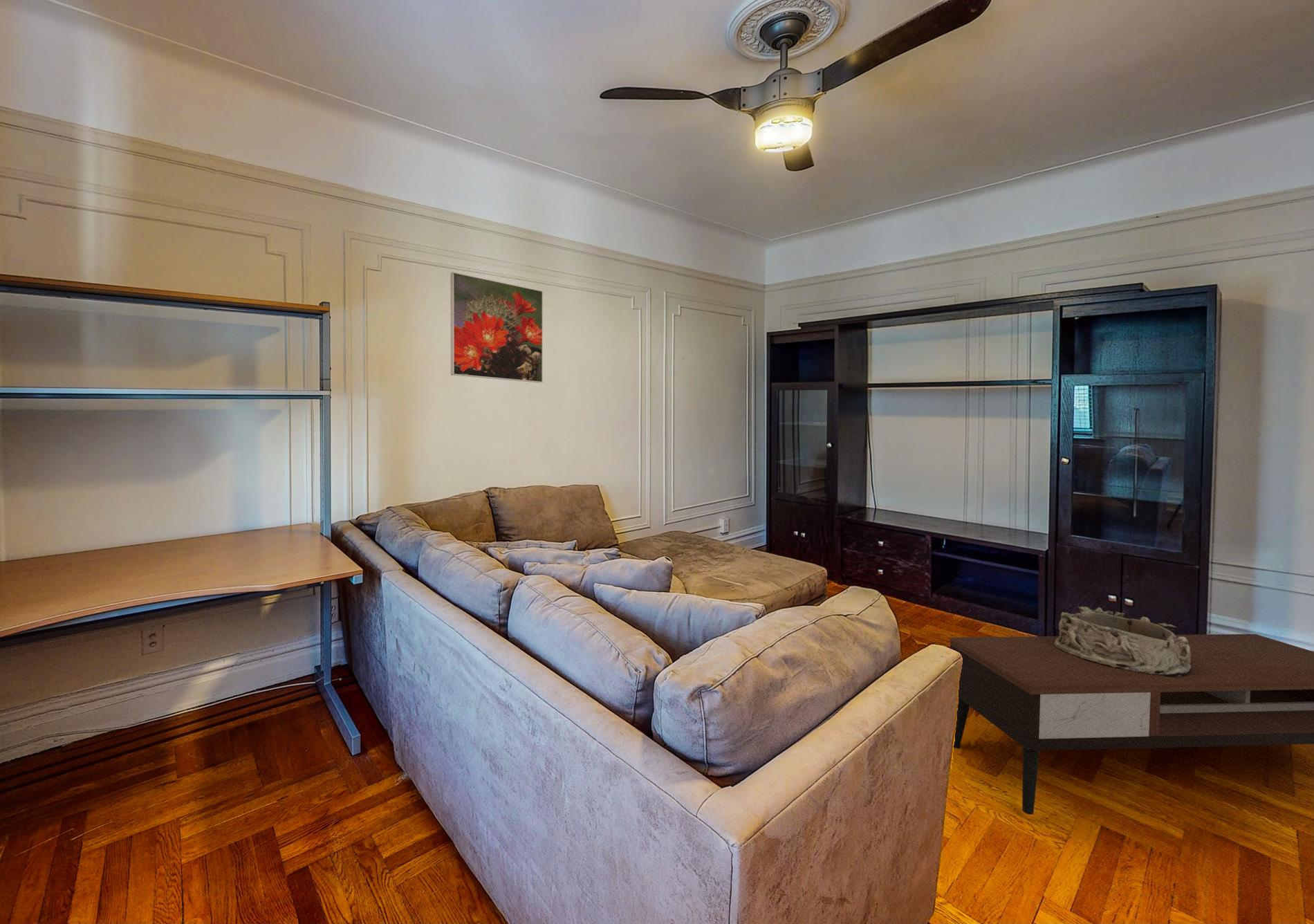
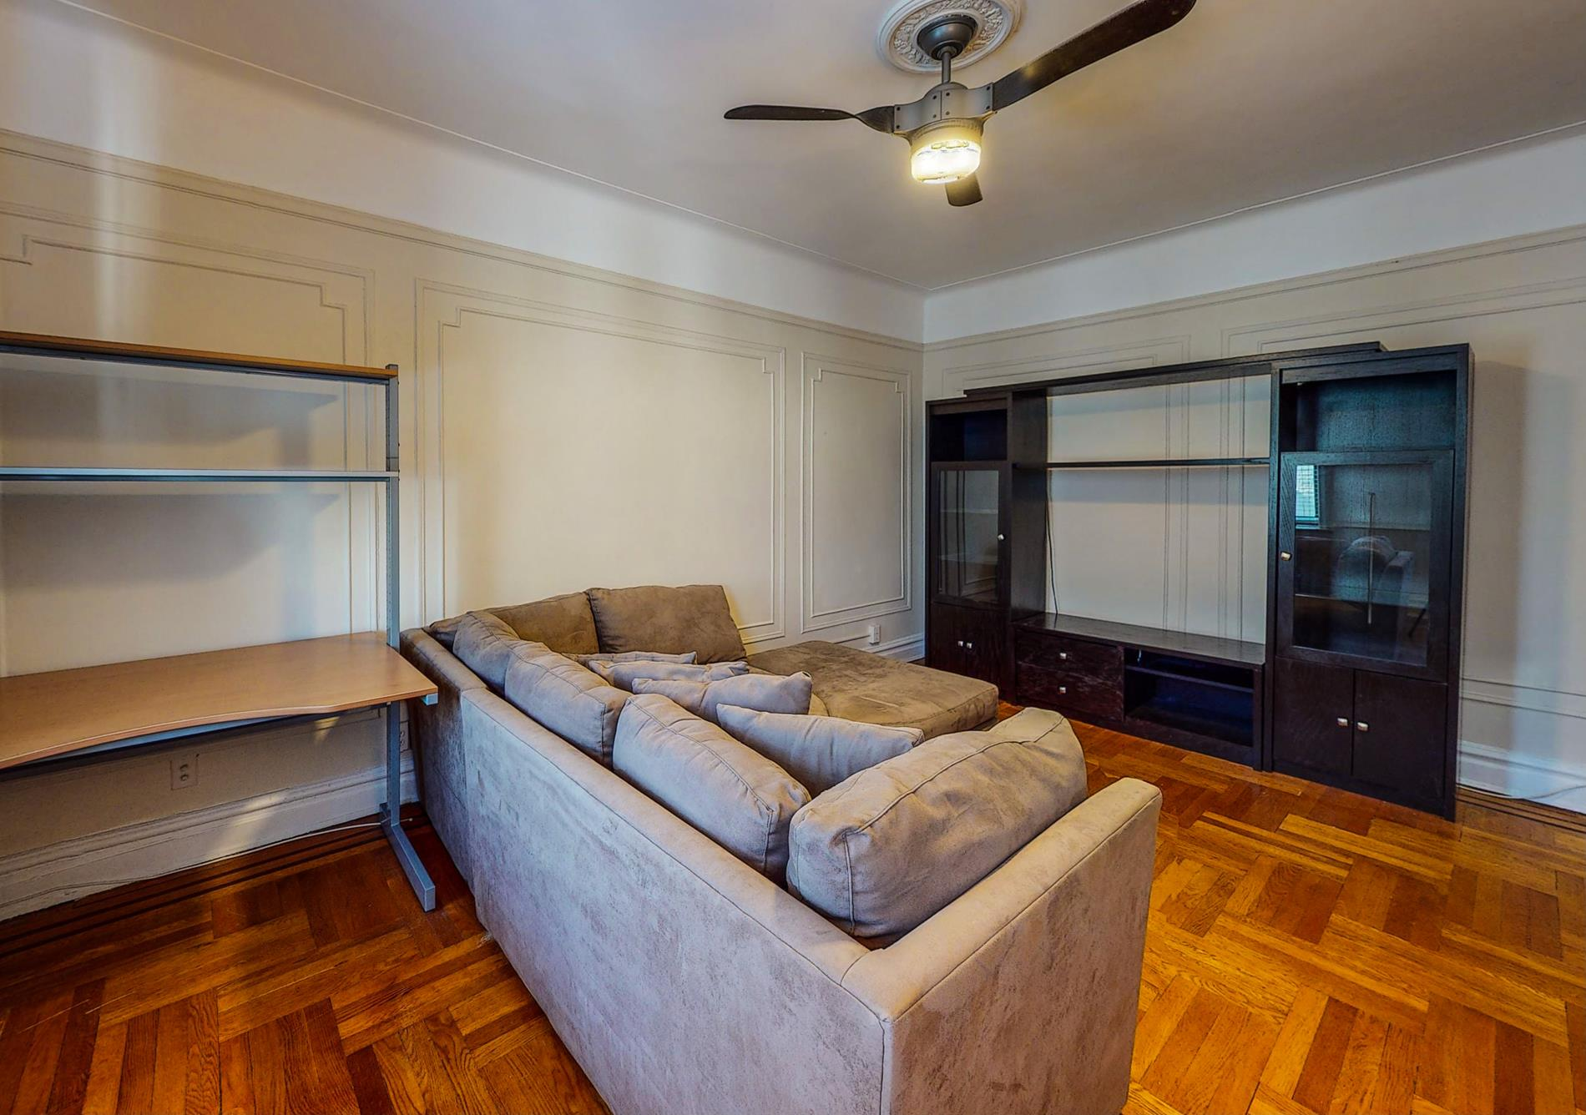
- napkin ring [1055,606,1192,676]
- coffee table [950,634,1314,815]
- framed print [450,272,544,383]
